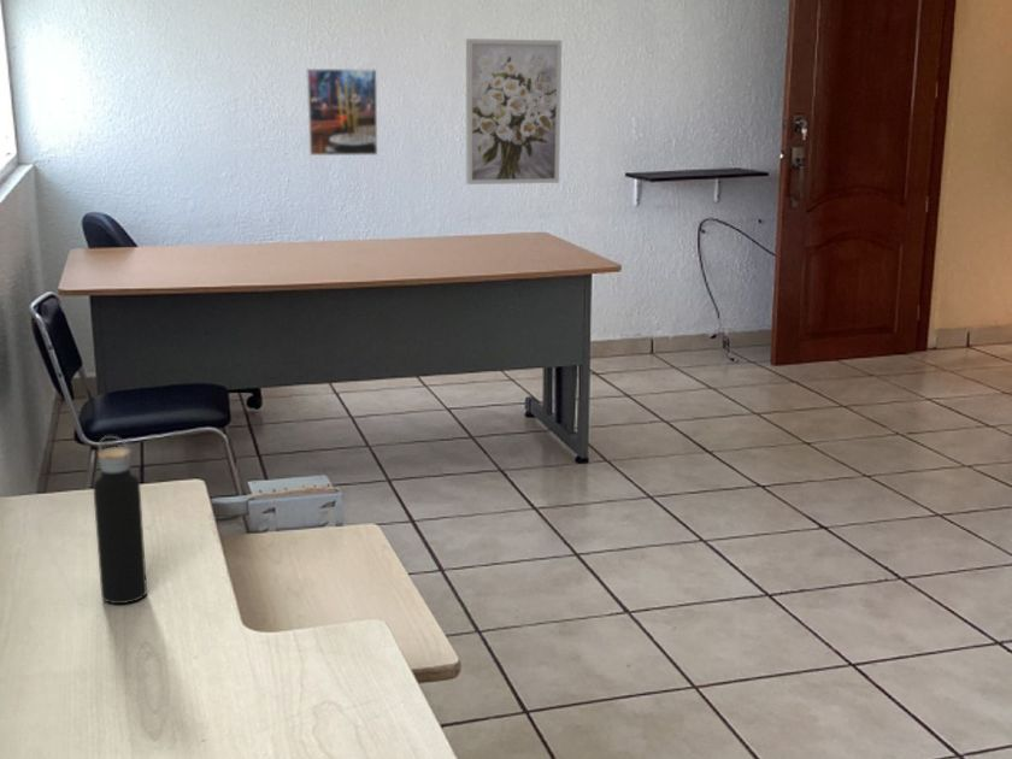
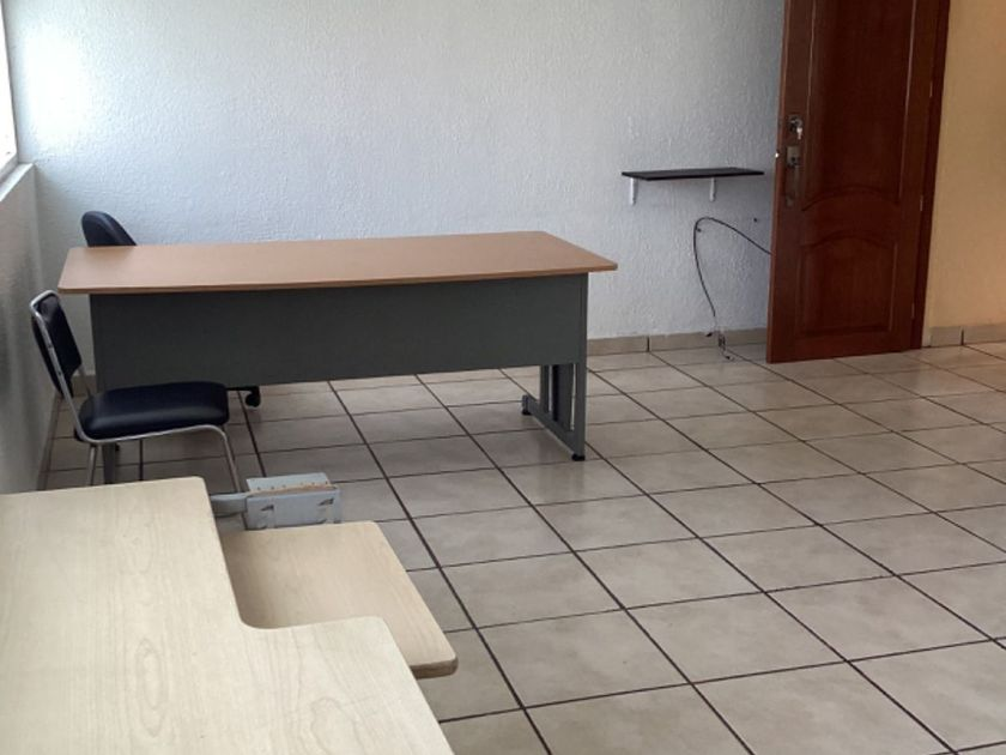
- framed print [305,67,378,157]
- wall art [465,37,563,186]
- water bottle [92,435,148,605]
